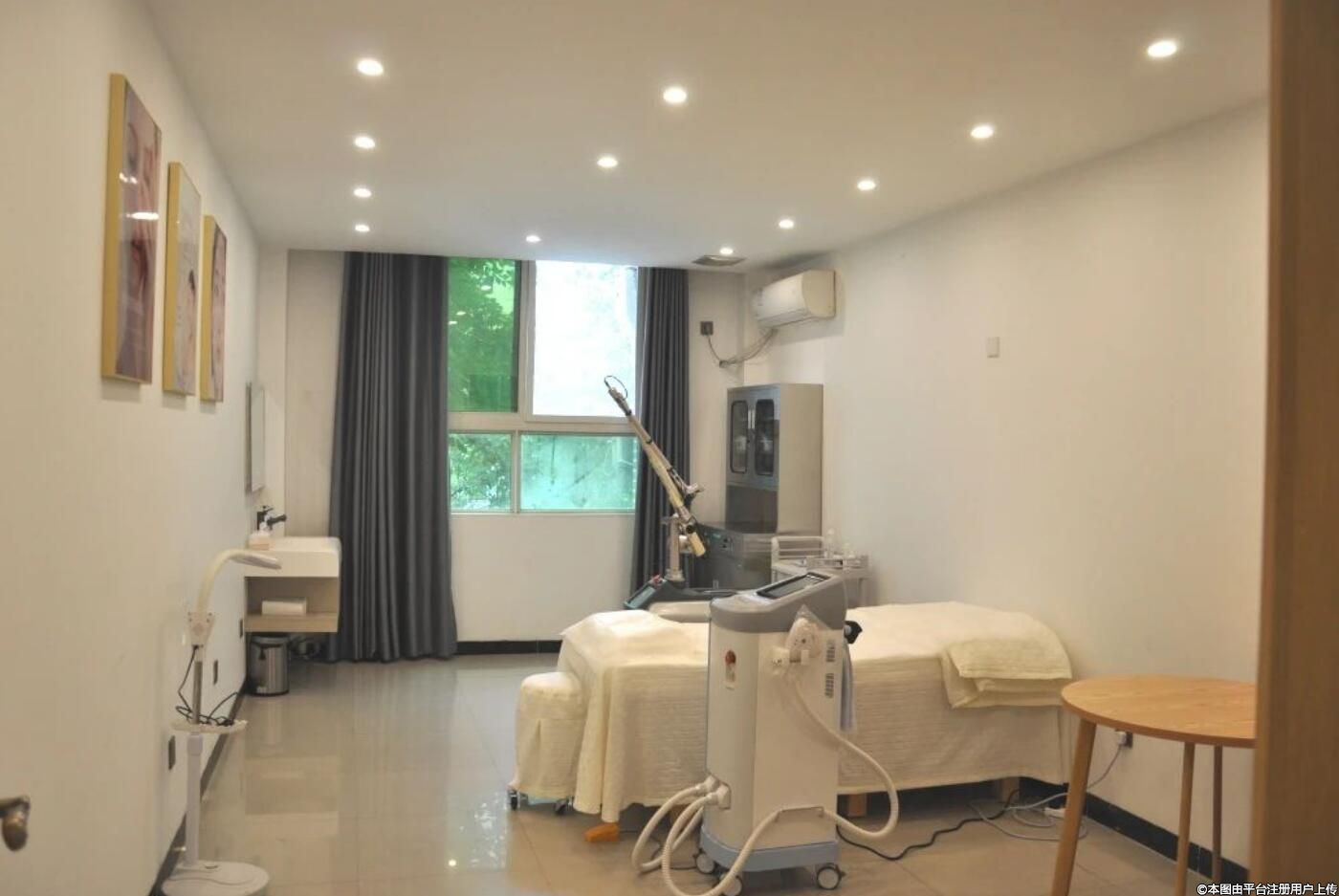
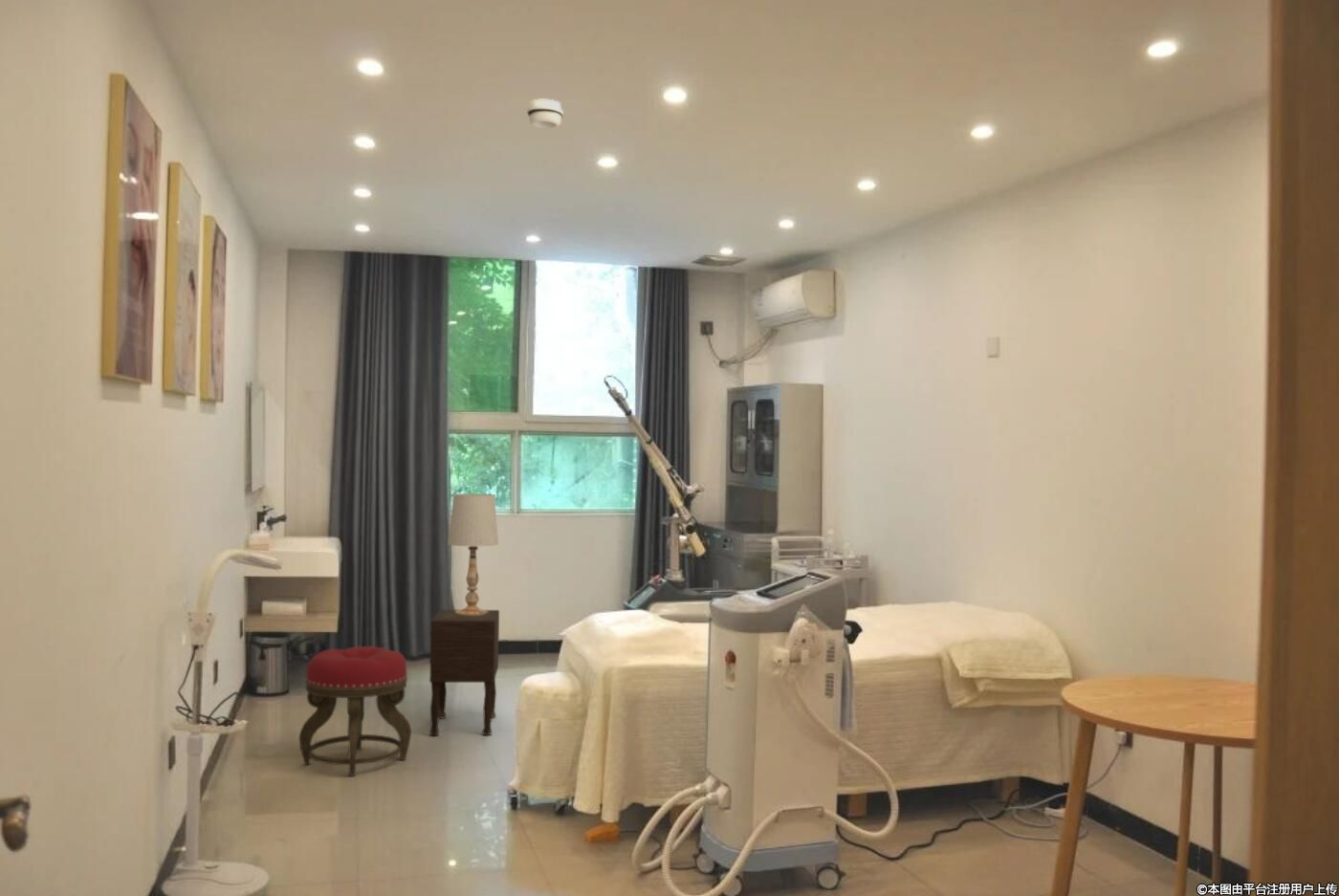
+ nightstand [428,609,500,736]
+ stool [298,645,412,776]
+ table lamp [447,492,499,616]
+ smoke detector [526,98,564,130]
